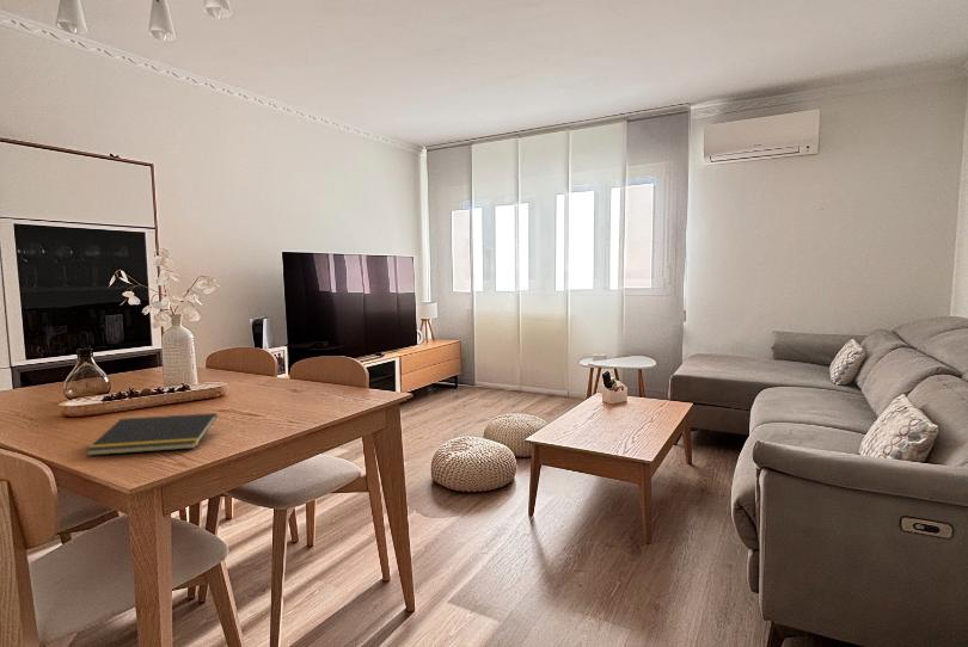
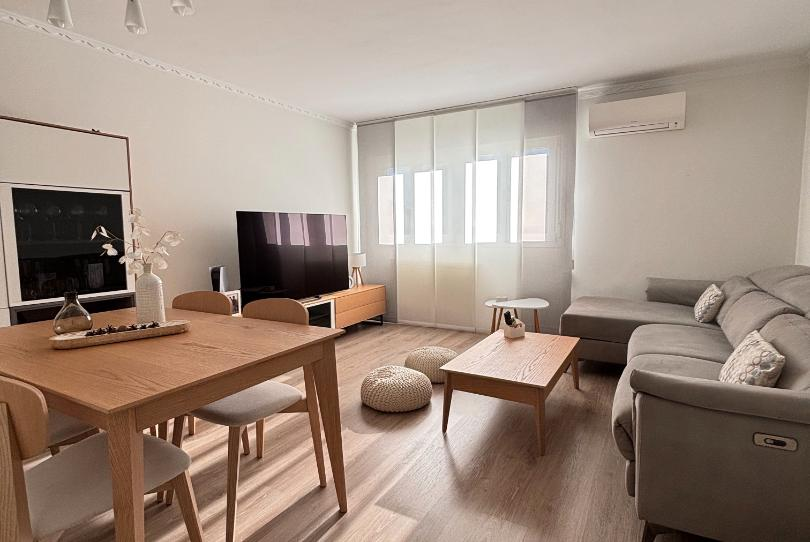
- notepad [85,412,219,457]
